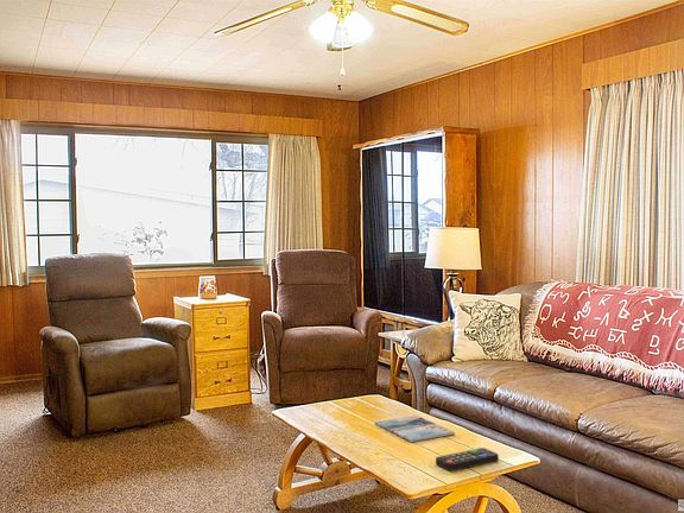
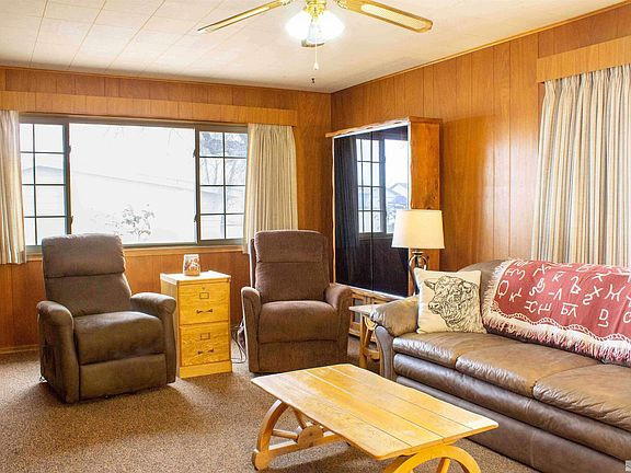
- remote control [435,446,500,473]
- magazine [374,414,456,443]
